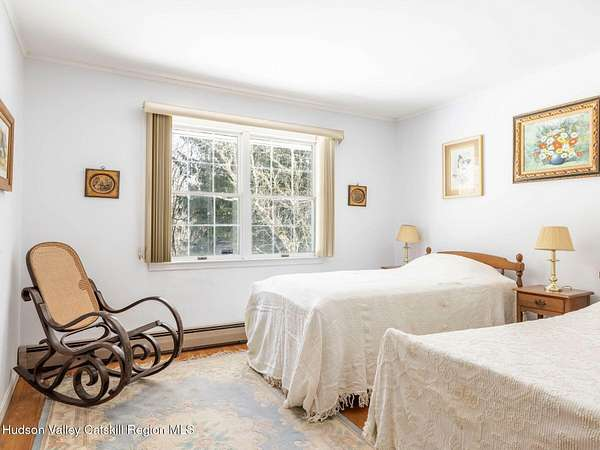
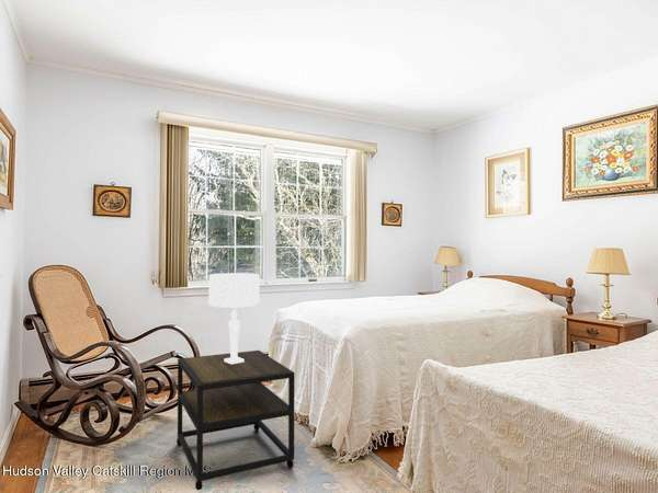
+ table lamp [208,272,260,364]
+ side table [175,349,296,492]
